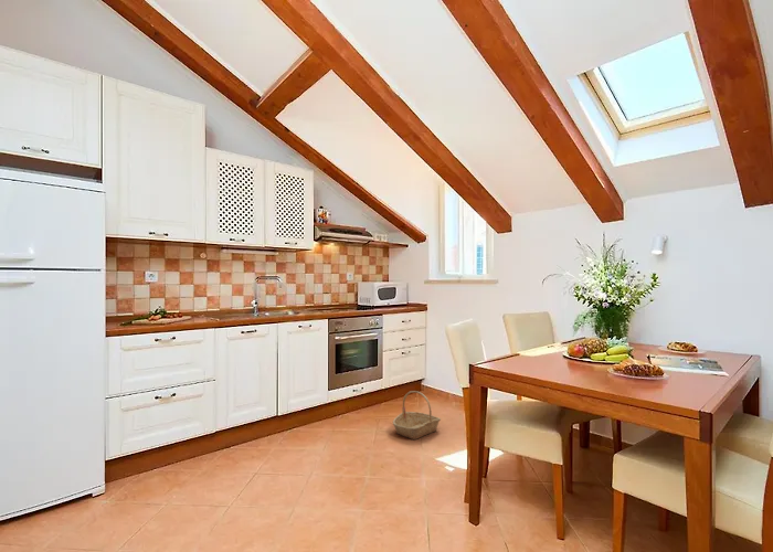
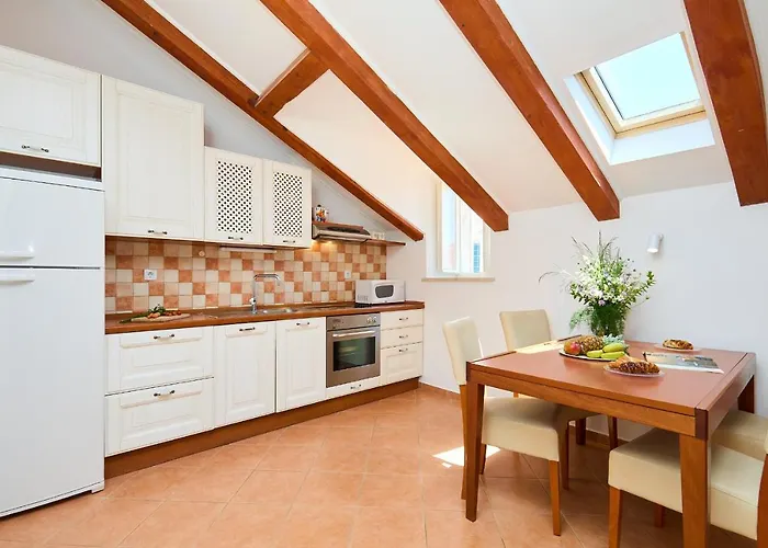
- basket [392,390,442,440]
